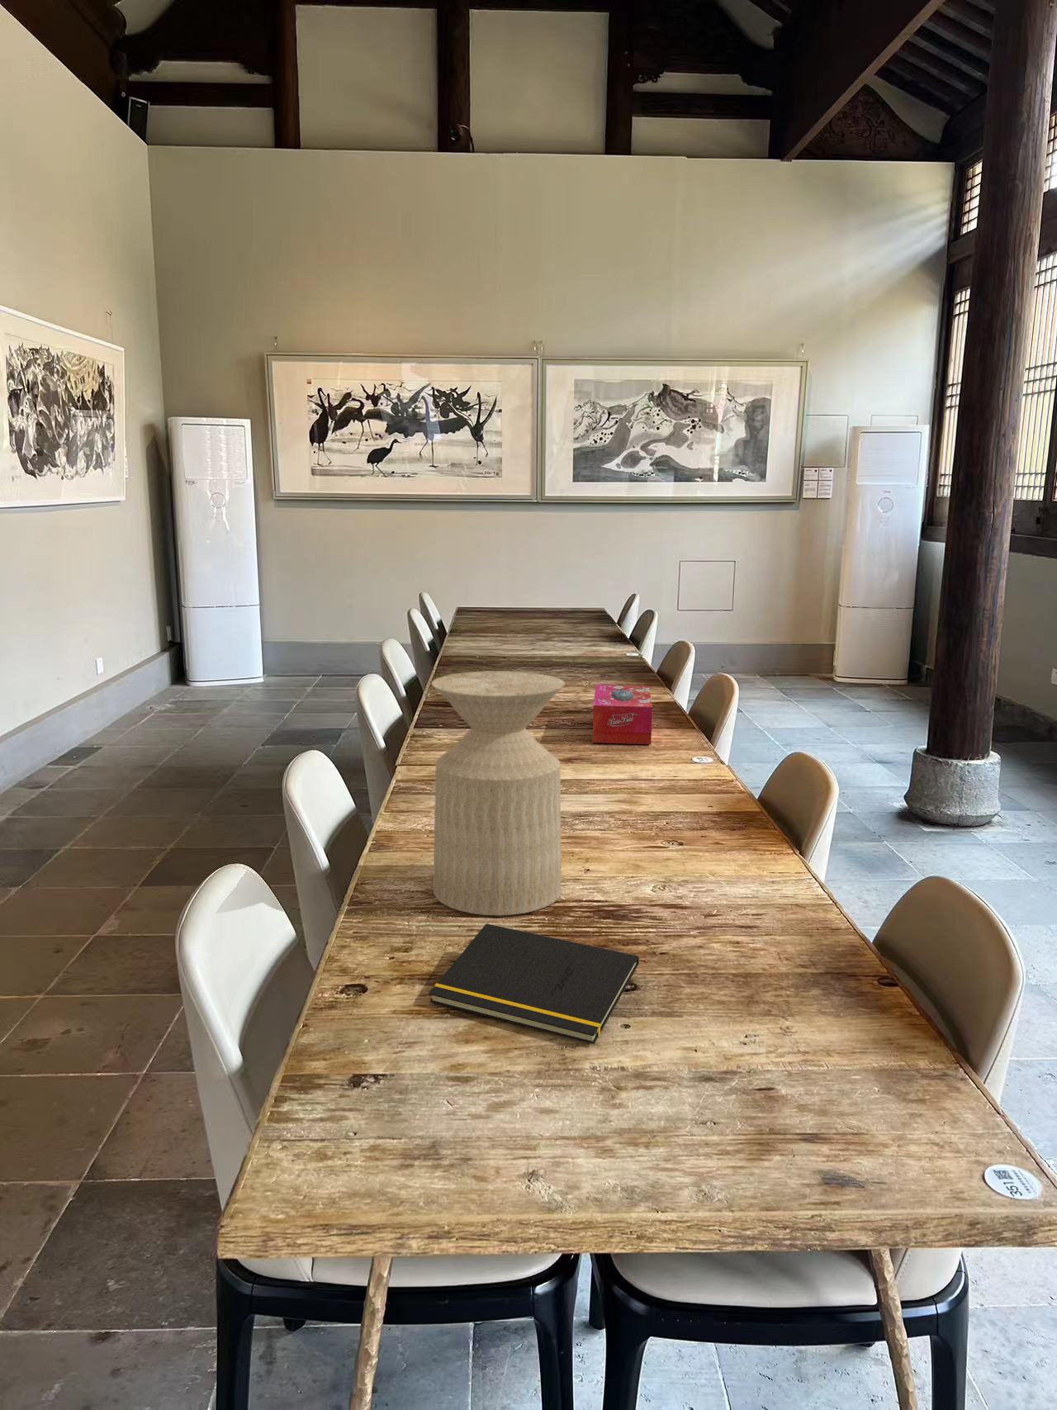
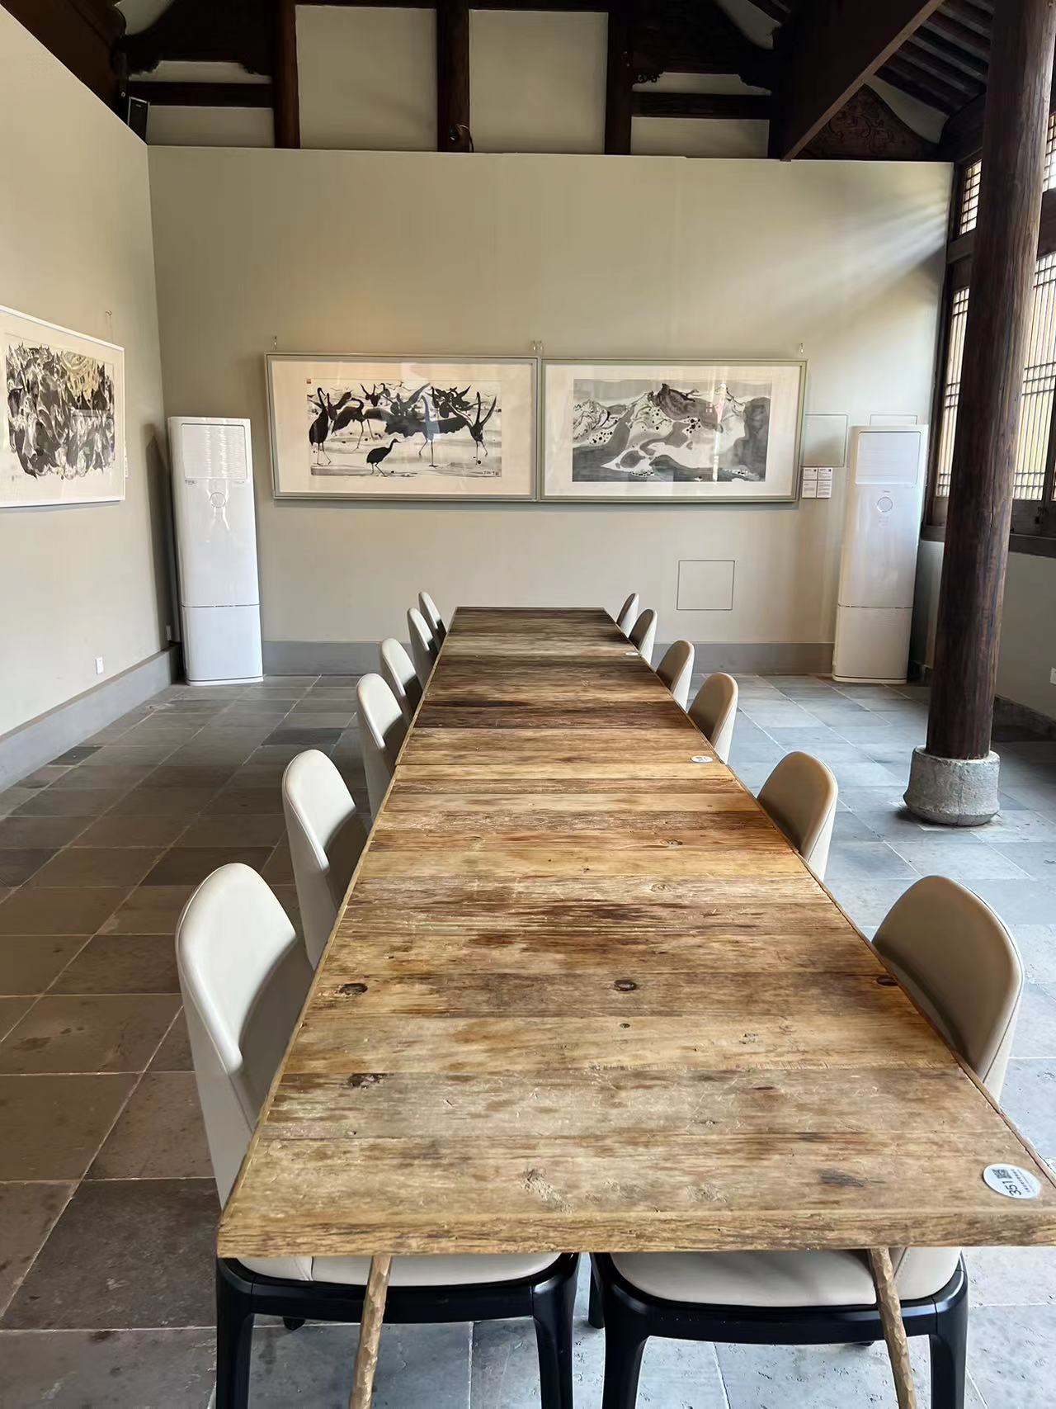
- tissue box [592,684,653,745]
- notepad [429,923,640,1045]
- side table [430,671,565,916]
